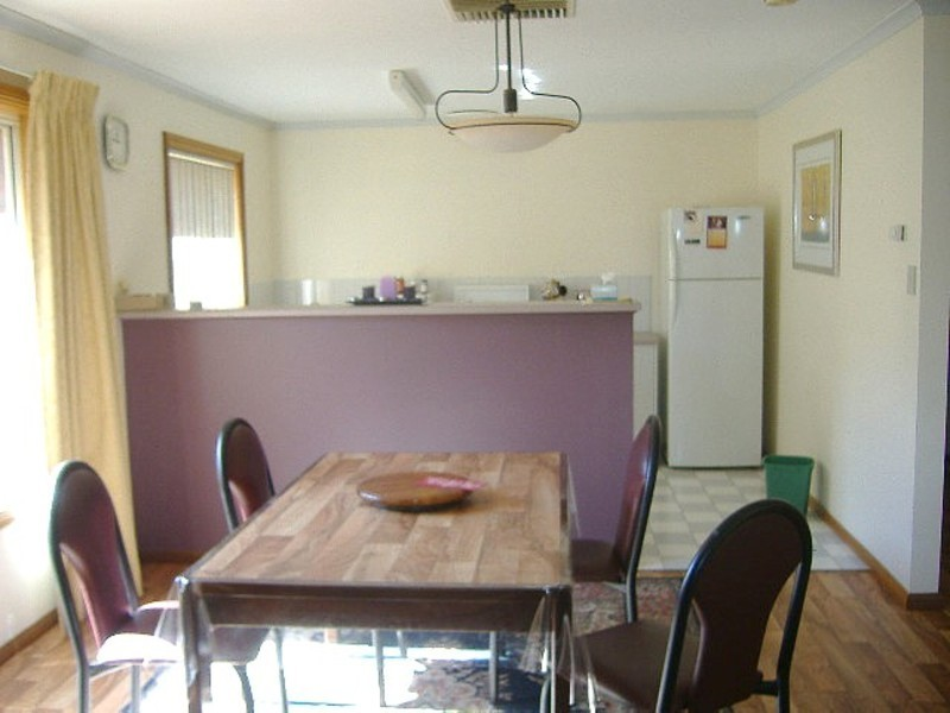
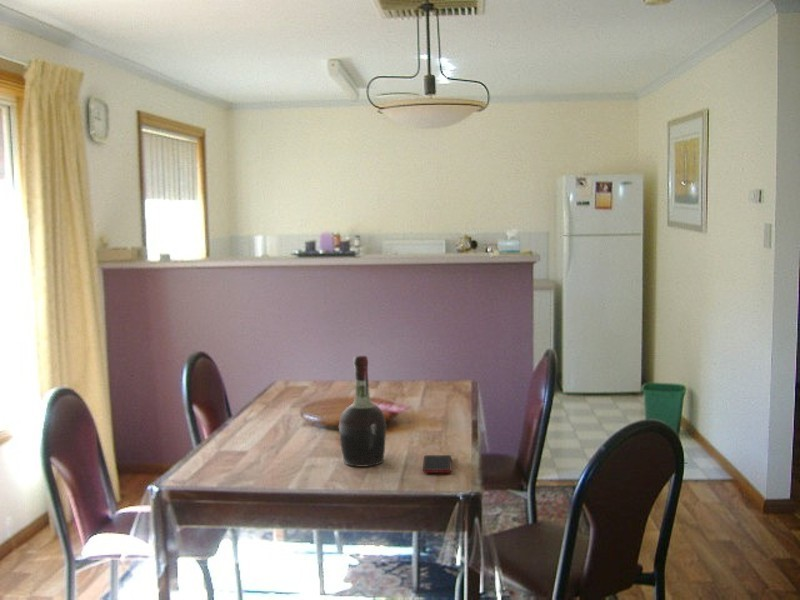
+ cognac bottle [338,355,387,467]
+ cell phone [422,454,453,474]
